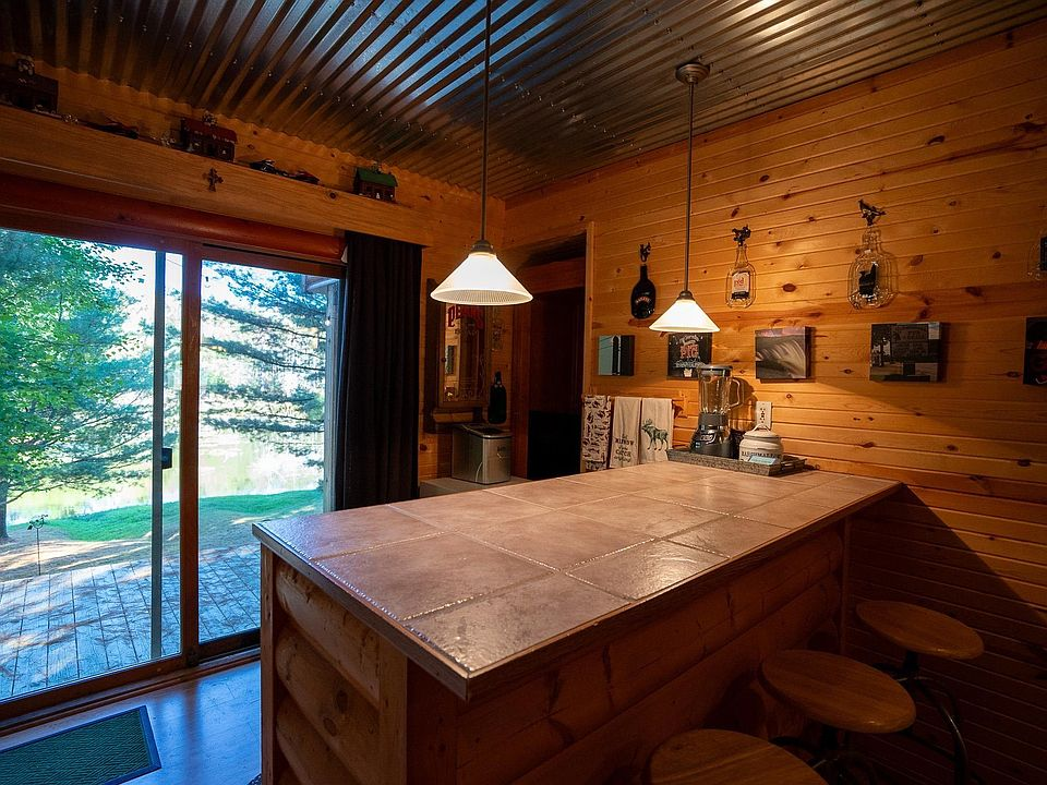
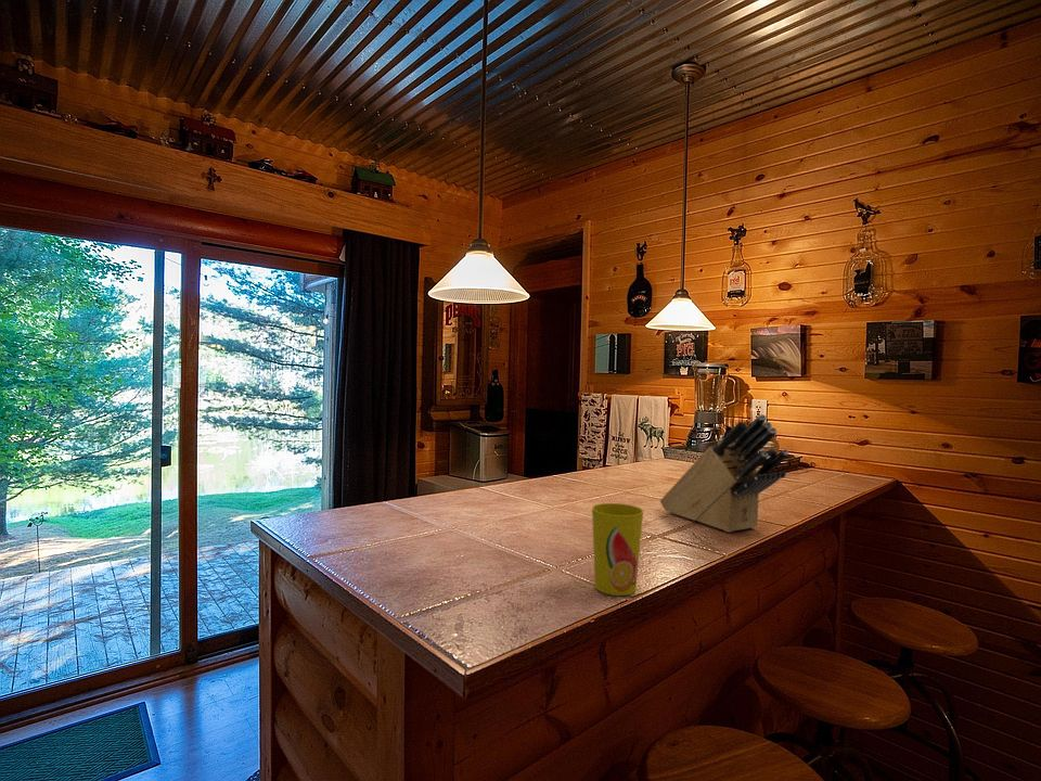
+ cup [591,502,644,597]
+ knife block [659,413,789,534]
